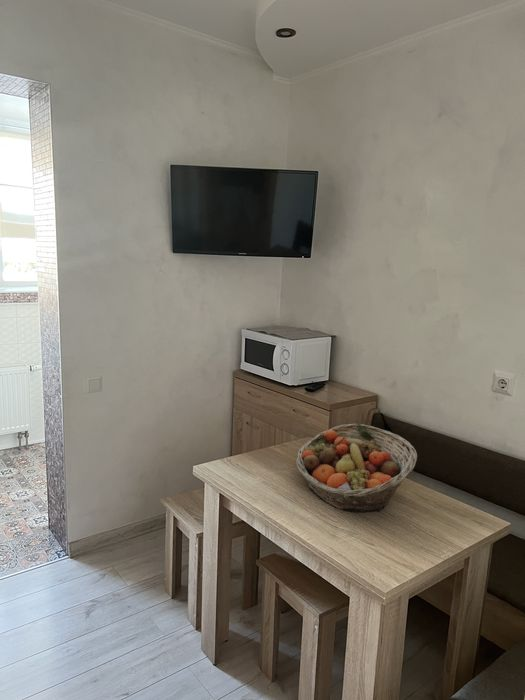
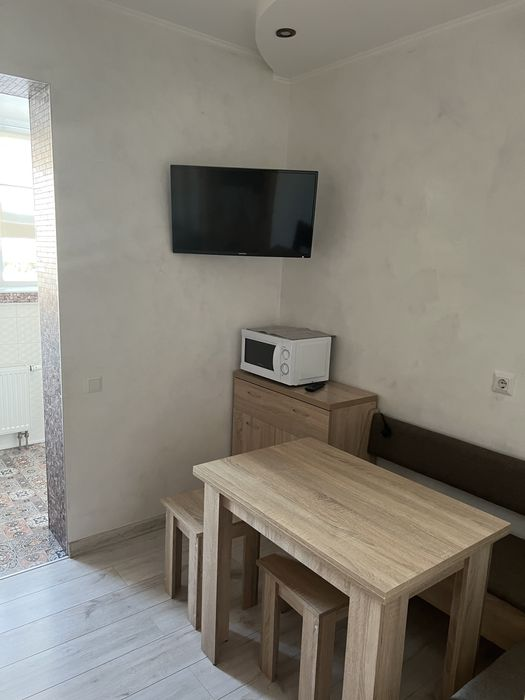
- fruit basket [295,423,418,513]
